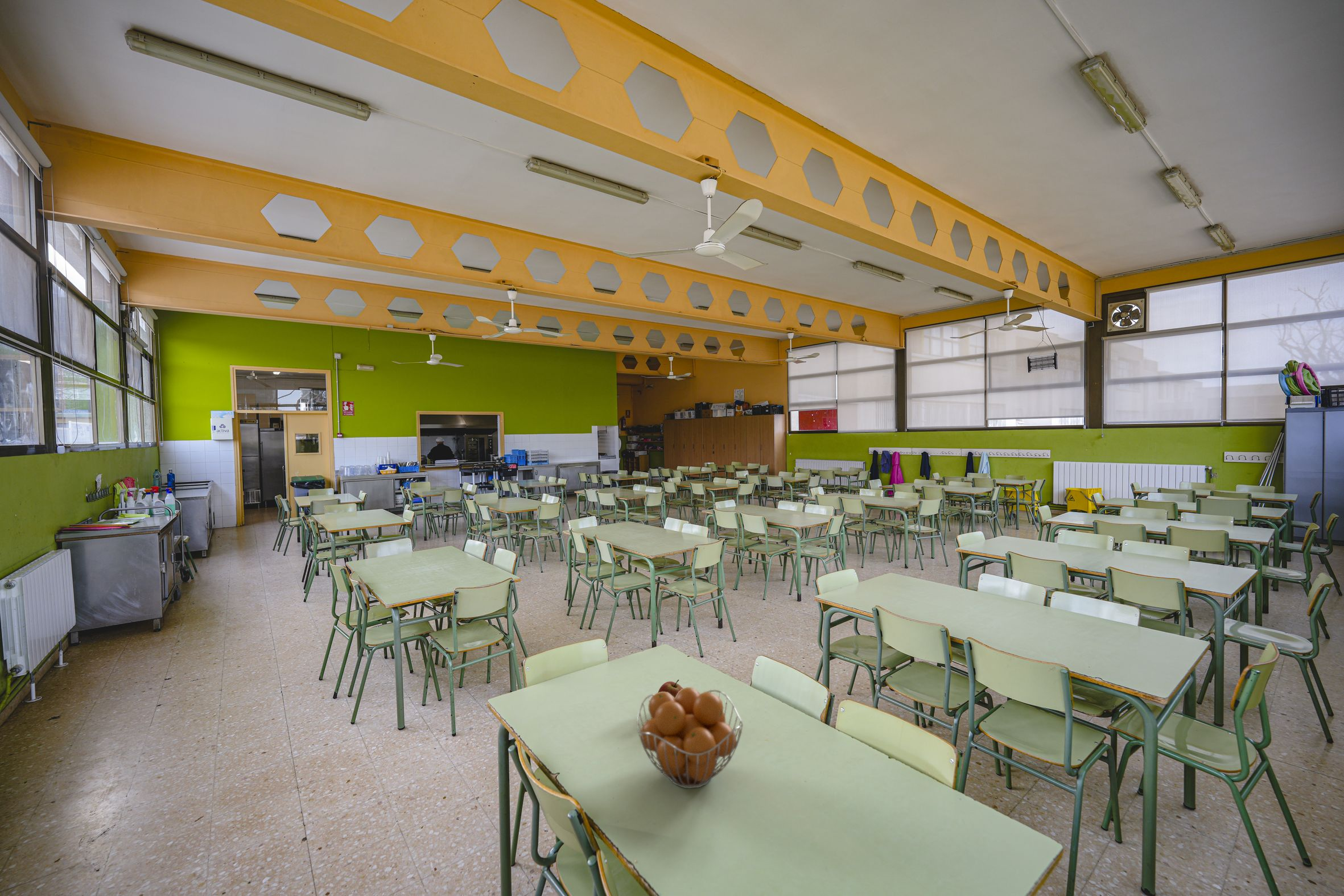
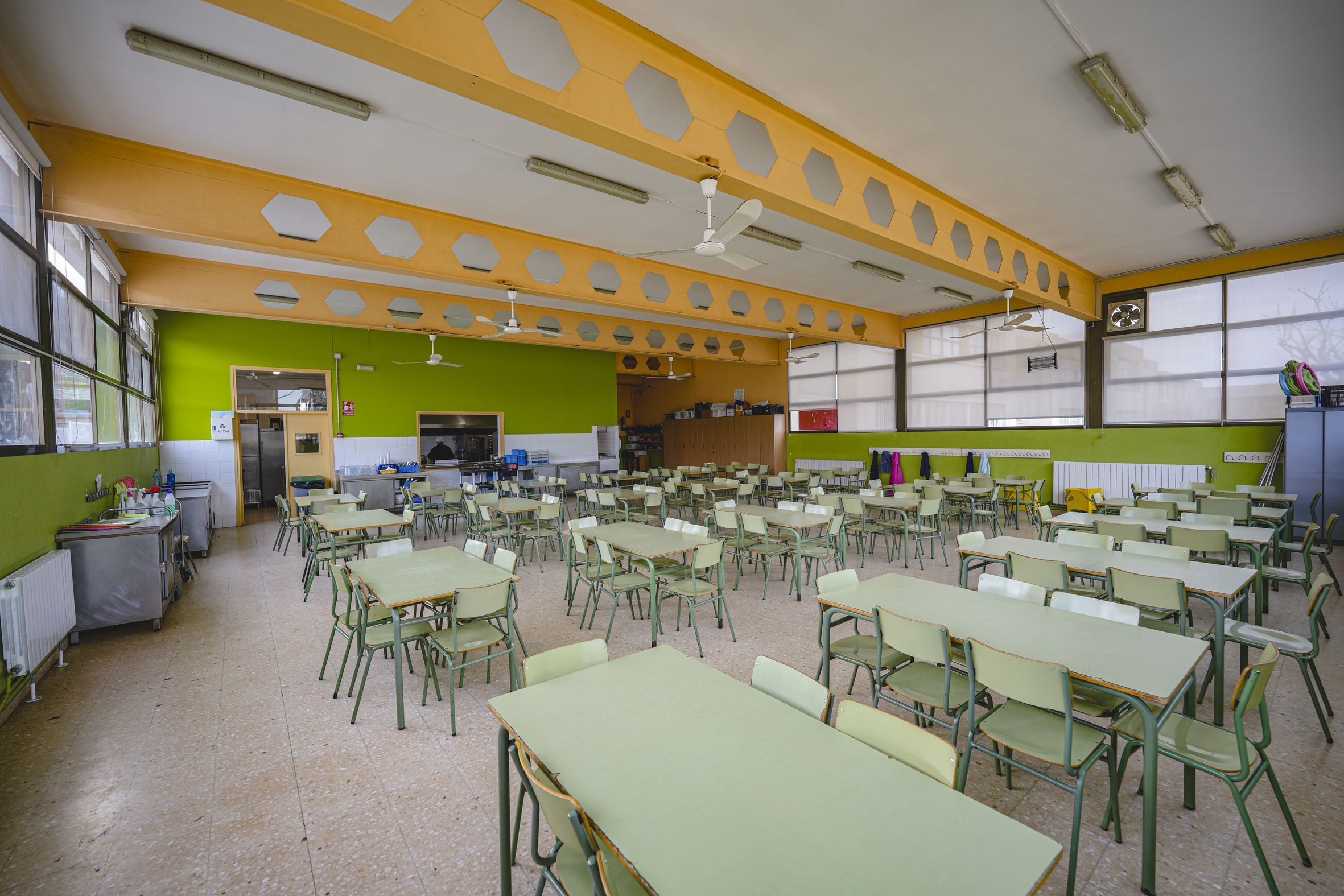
- fruit basket [636,687,744,789]
- apple [657,679,683,698]
